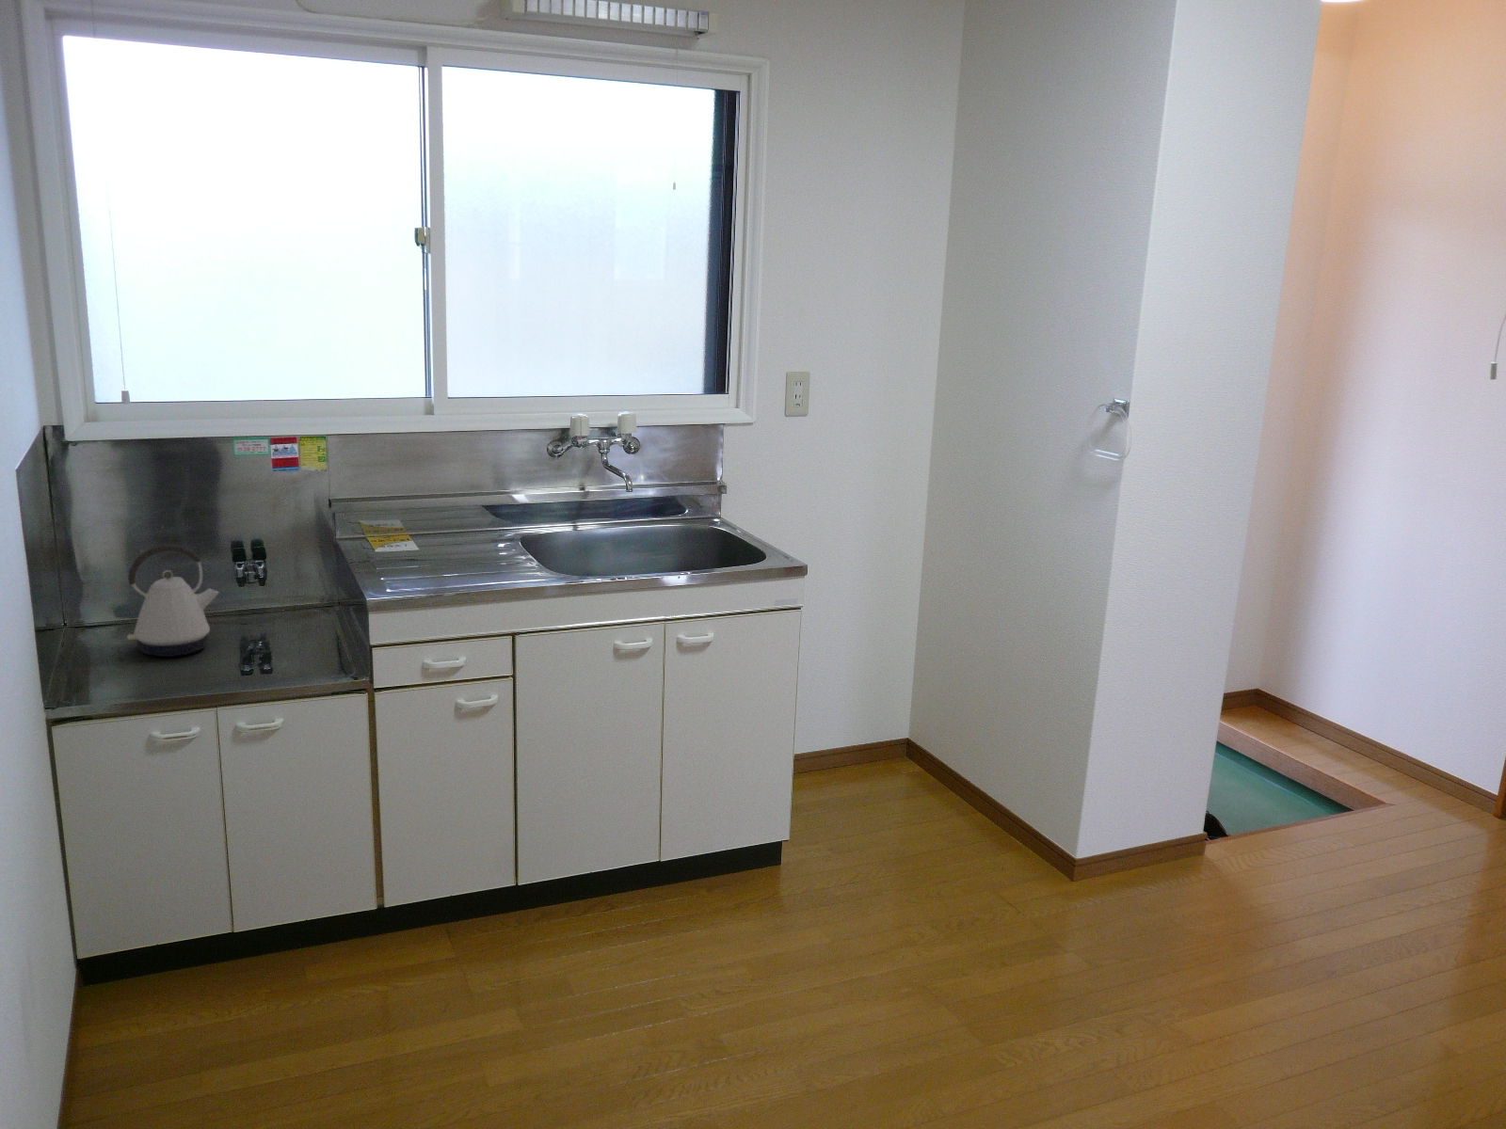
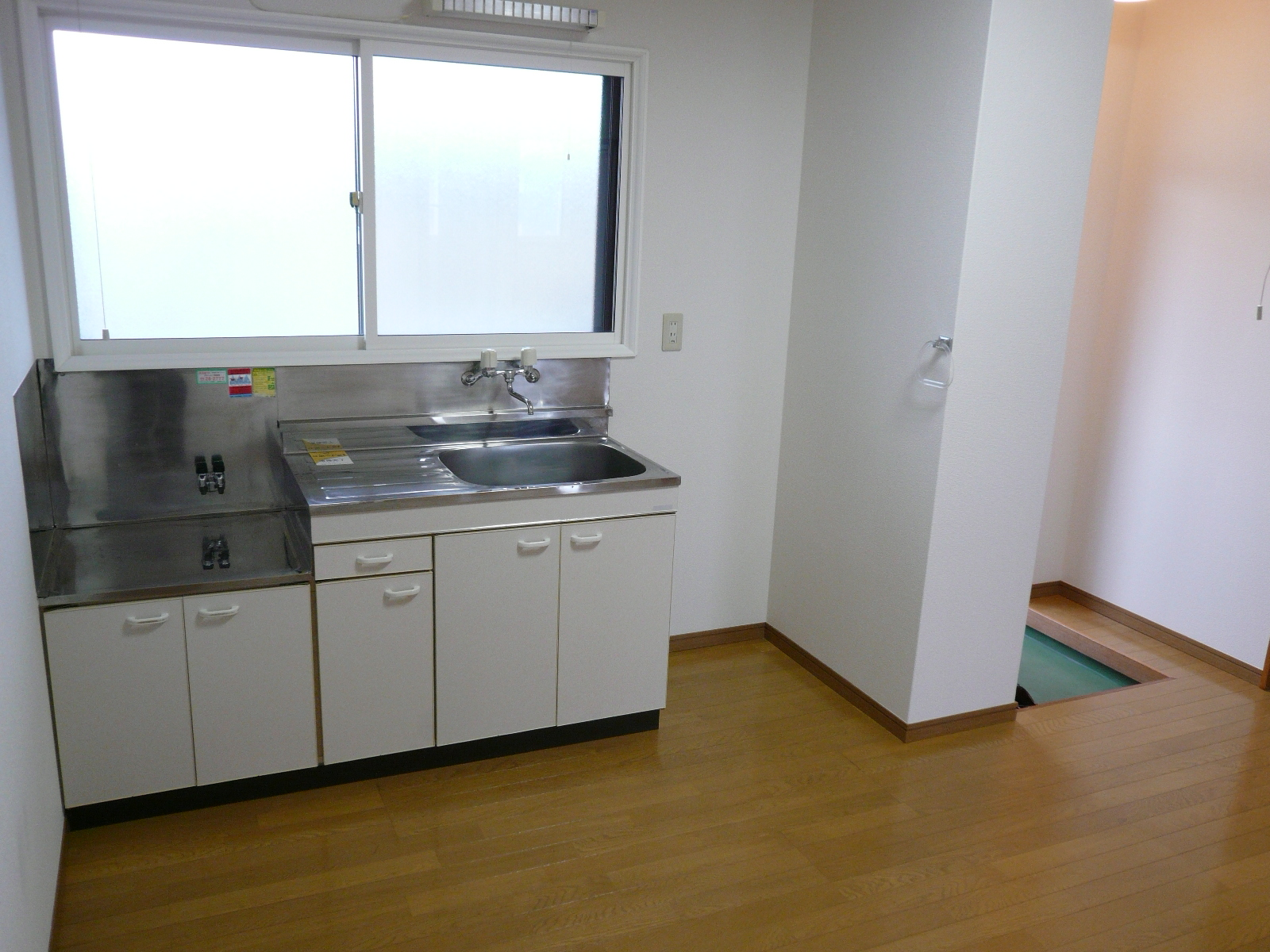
- kettle [126,544,219,658]
